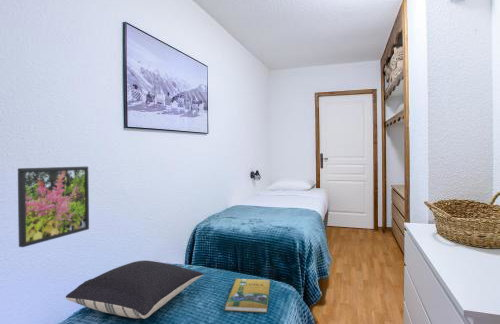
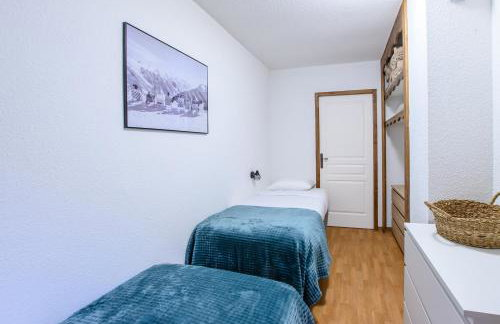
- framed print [17,166,90,248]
- booklet [224,278,271,314]
- pillow [65,260,204,320]
